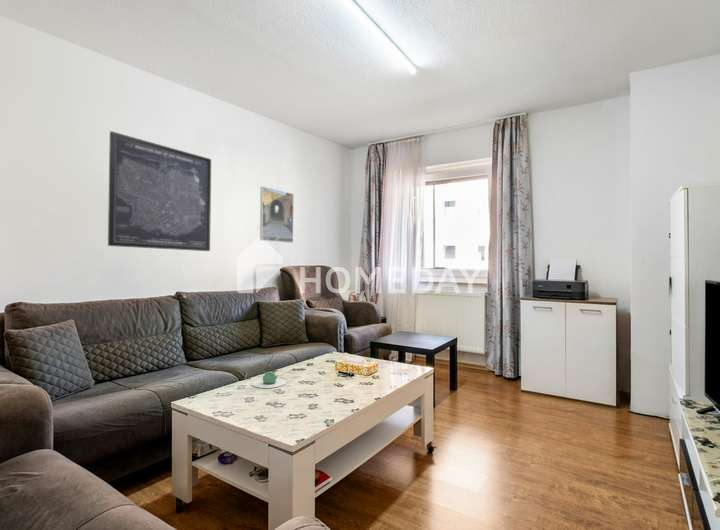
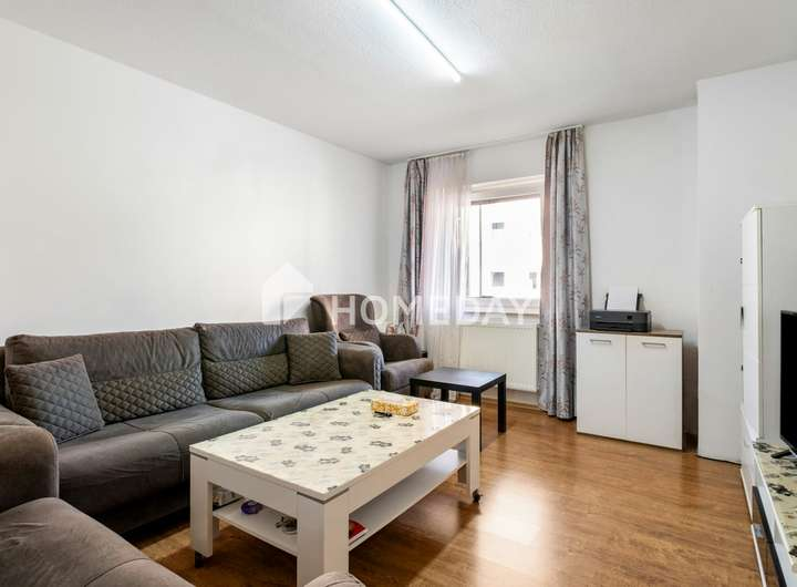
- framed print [259,185,295,244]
- wall art [107,130,212,252]
- teapot [251,366,287,389]
